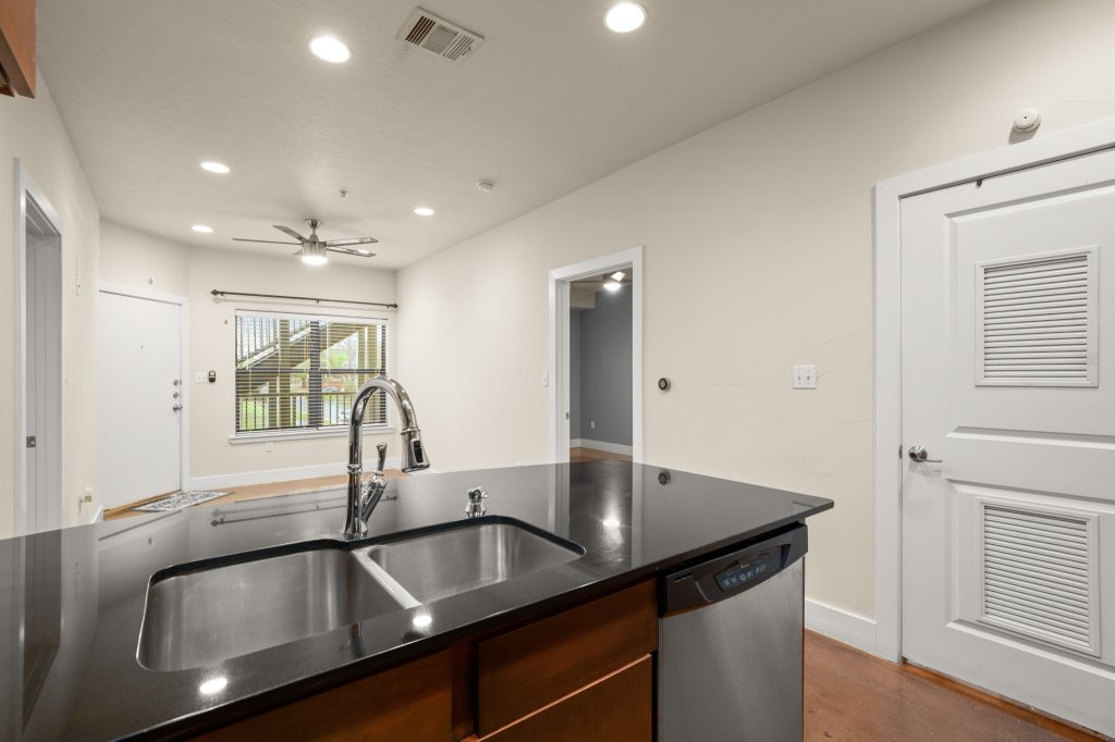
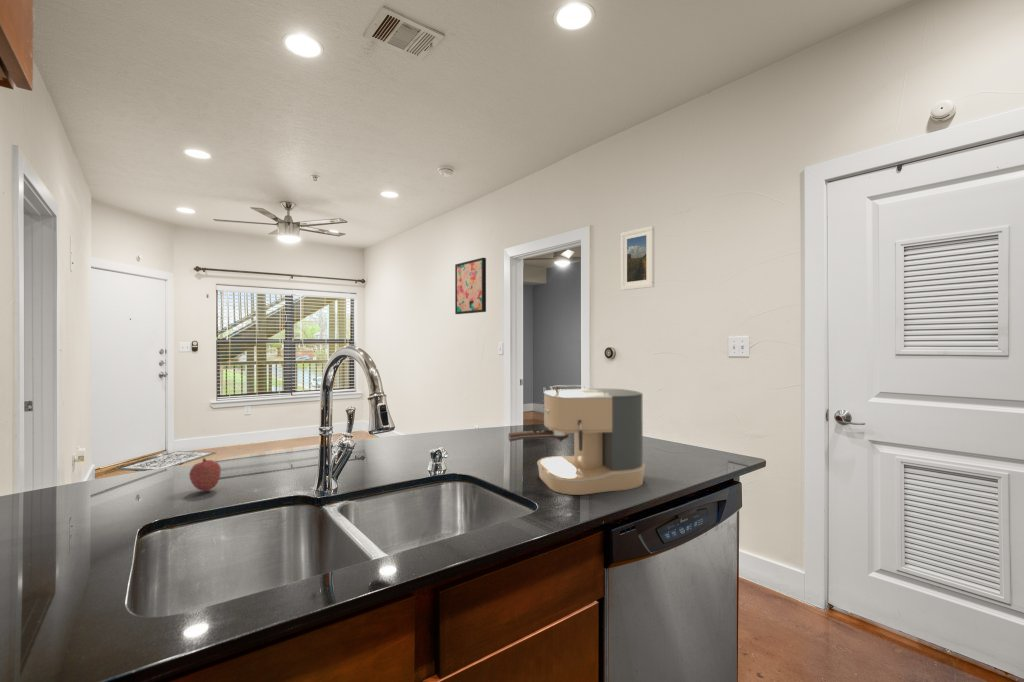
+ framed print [620,225,655,291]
+ wall art [454,257,487,315]
+ fruit [188,457,222,492]
+ coffee maker [507,384,646,496]
